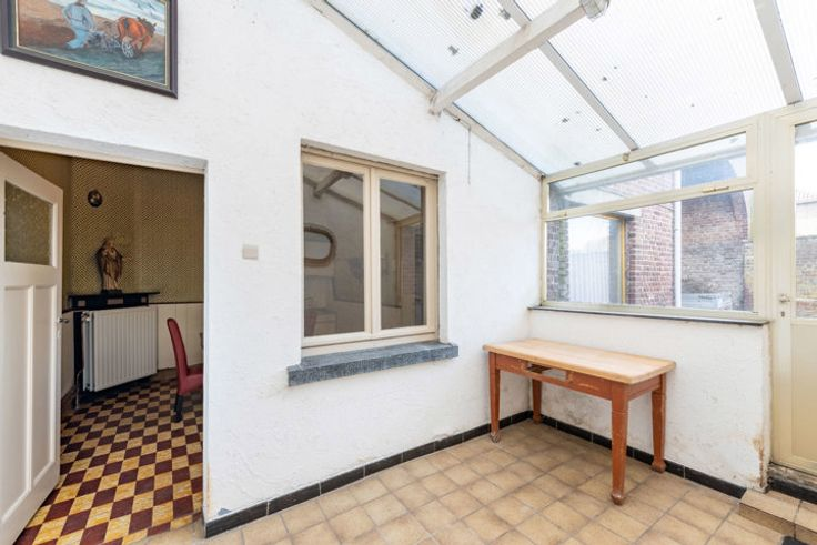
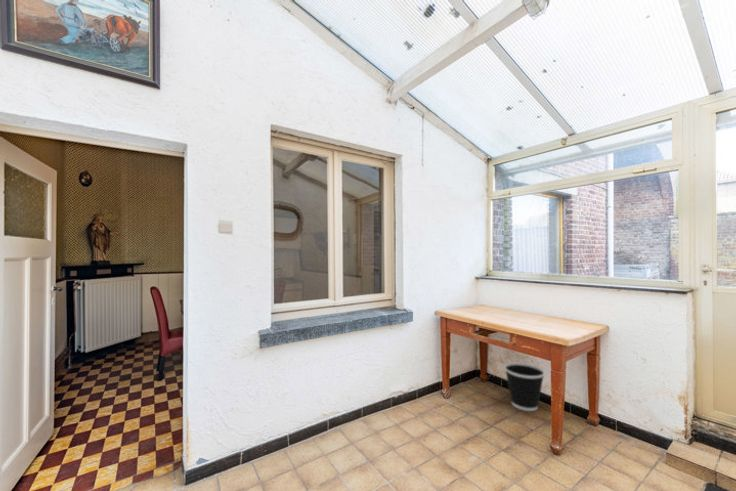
+ wastebasket [503,362,546,412]
